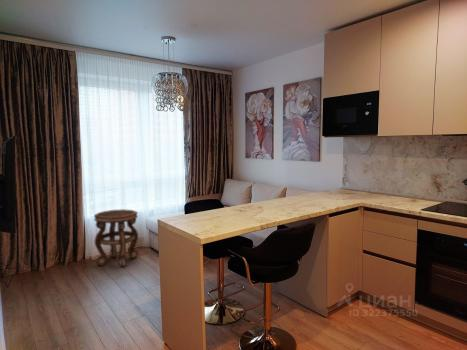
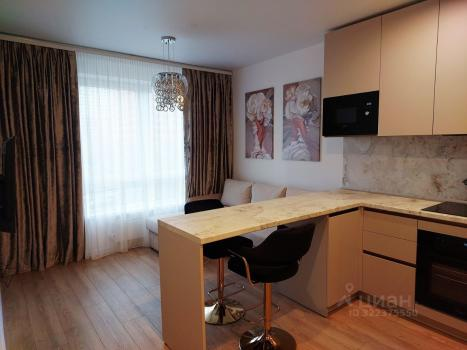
- side table [93,208,139,268]
